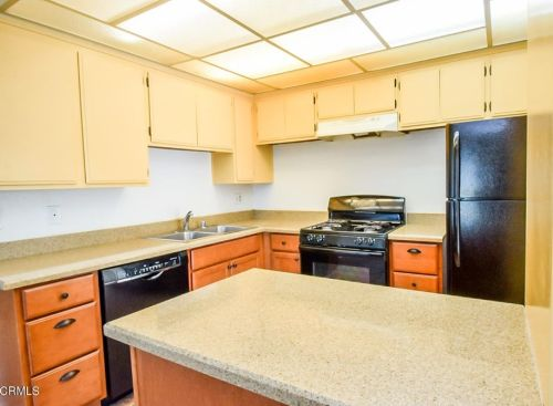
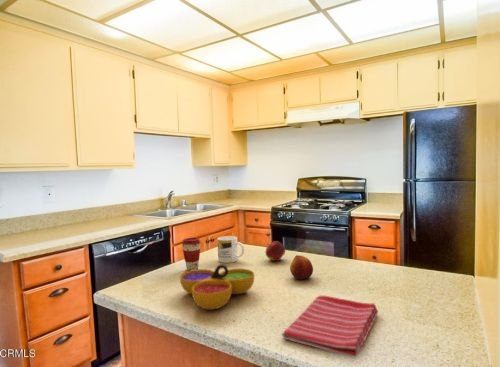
+ decorative bowl [179,263,255,310]
+ apple [265,240,286,262]
+ coffee cup [181,237,202,271]
+ mug [217,235,245,264]
+ fruit [289,254,314,281]
+ dish towel [281,295,379,358]
